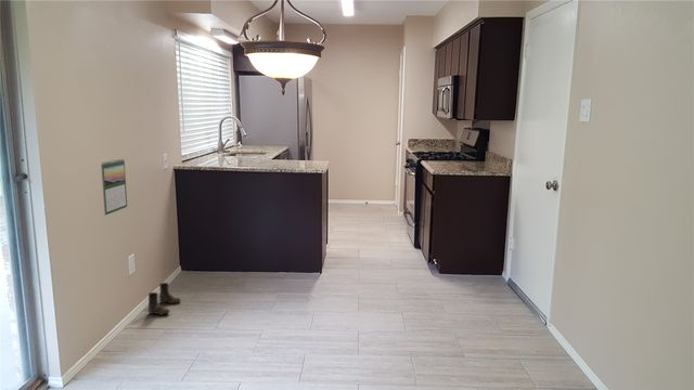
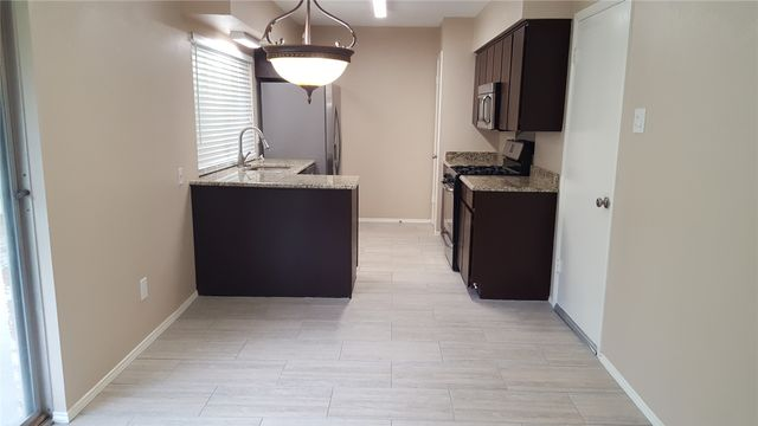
- boots [147,282,182,316]
- calendar [100,158,128,216]
